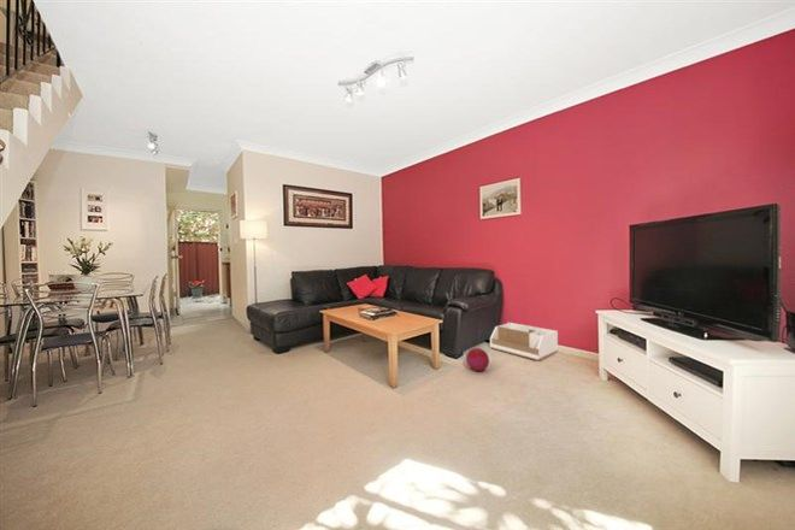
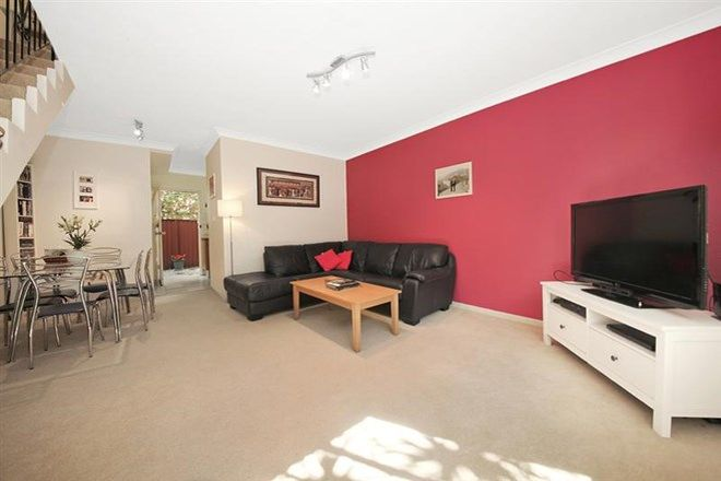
- ball [465,347,490,372]
- storage bin [489,320,559,363]
